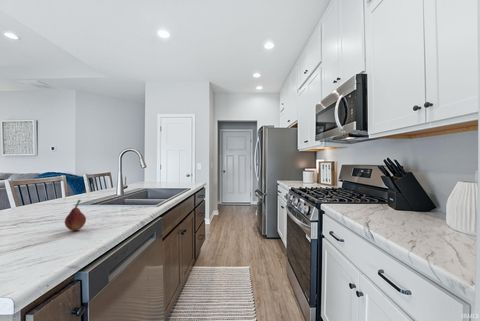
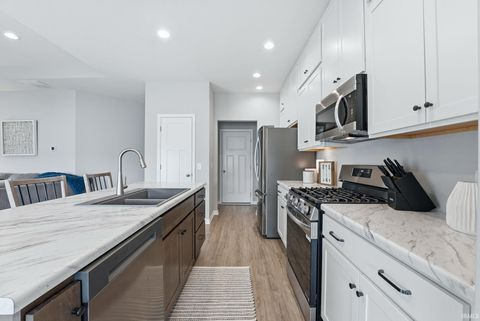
- fruit [64,198,87,231]
